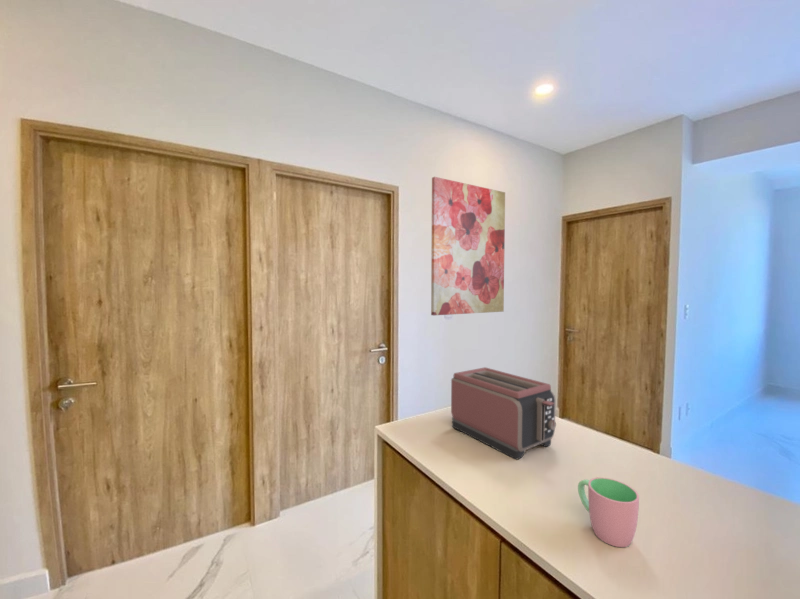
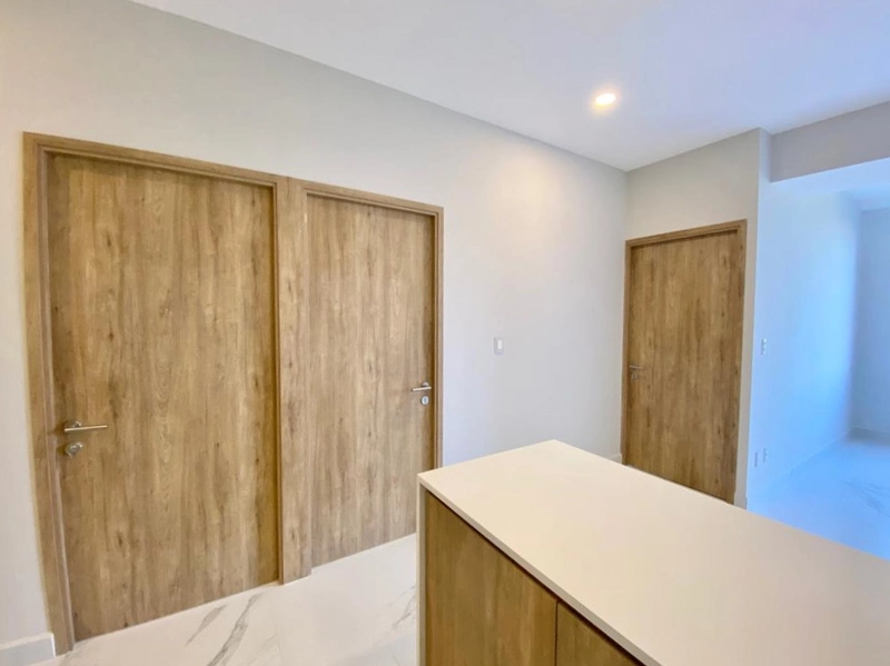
- toaster [450,366,557,461]
- cup [577,476,640,548]
- wall art [430,176,506,316]
